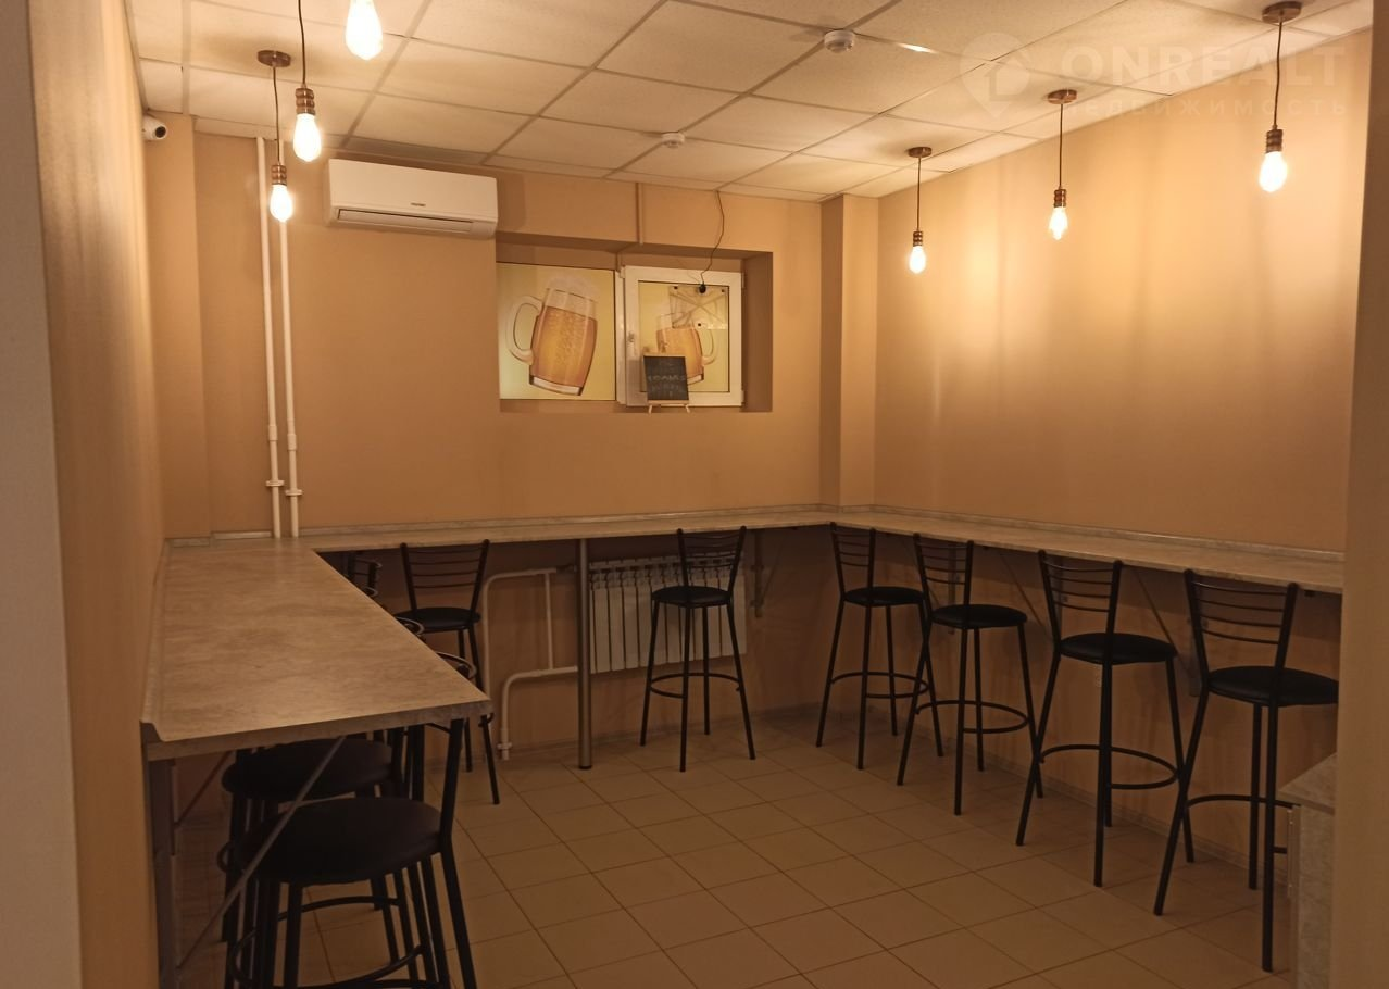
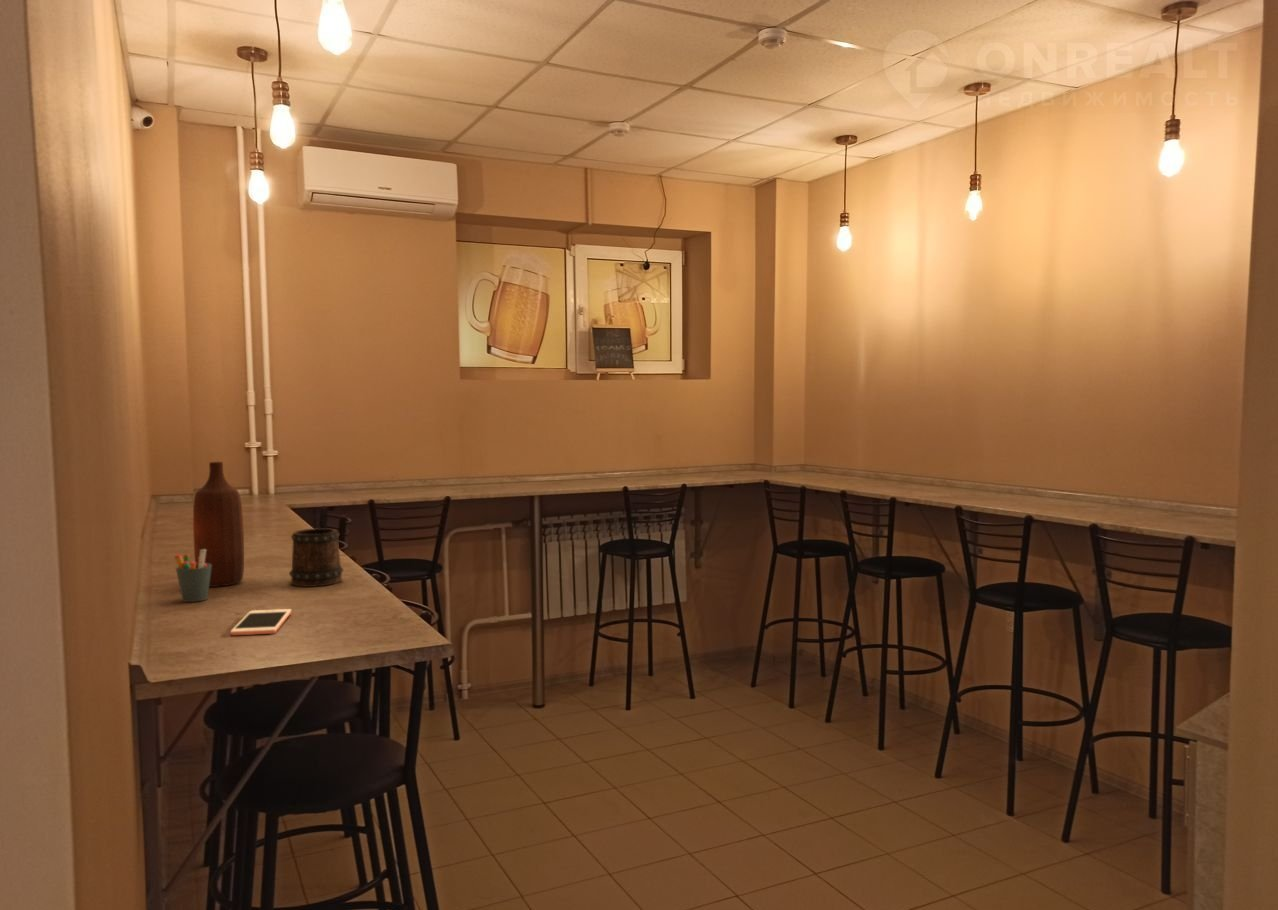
+ beer mug [288,527,344,588]
+ cell phone [230,608,292,636]
+ bottle [192,461,245,588]
+ pen holder [174,549,212,603]
